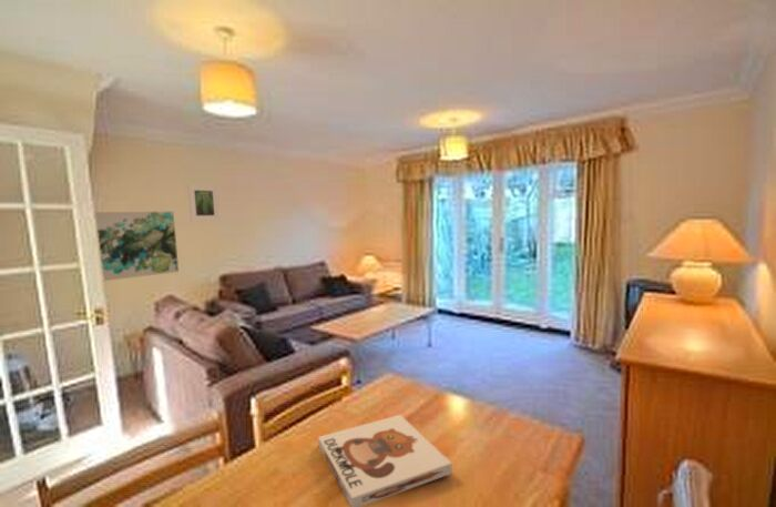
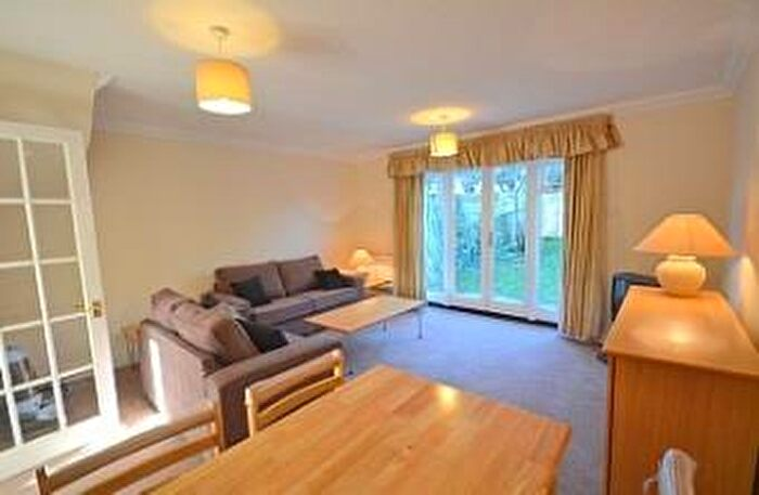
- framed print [187,183,221,222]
- board game [317,414,453,507]
- wall art [94,211,180,282]
